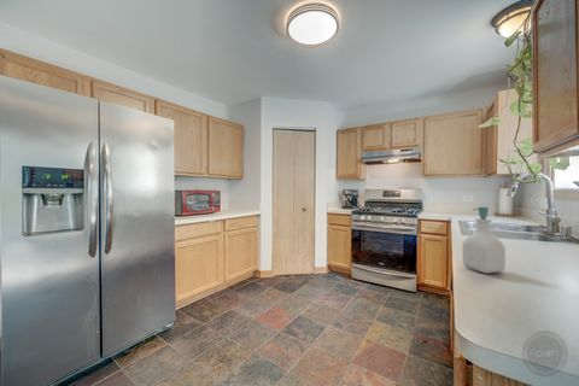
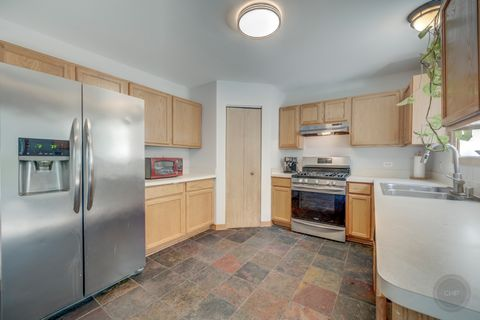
- soap bottle [461,206,507,275]
